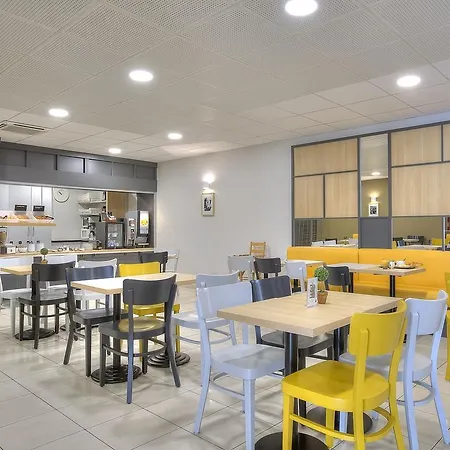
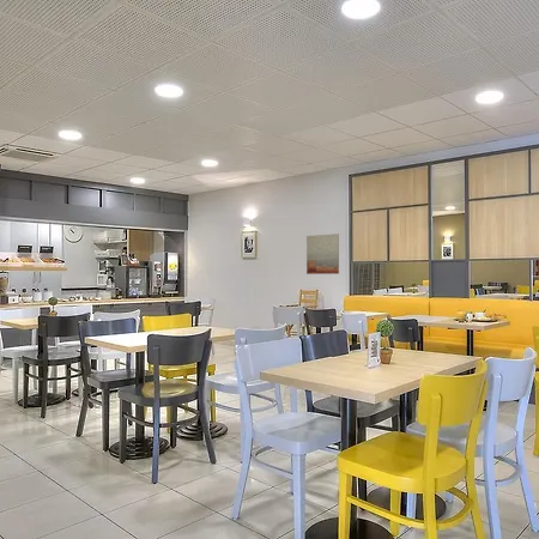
+ wall art [305,232,340,275]
